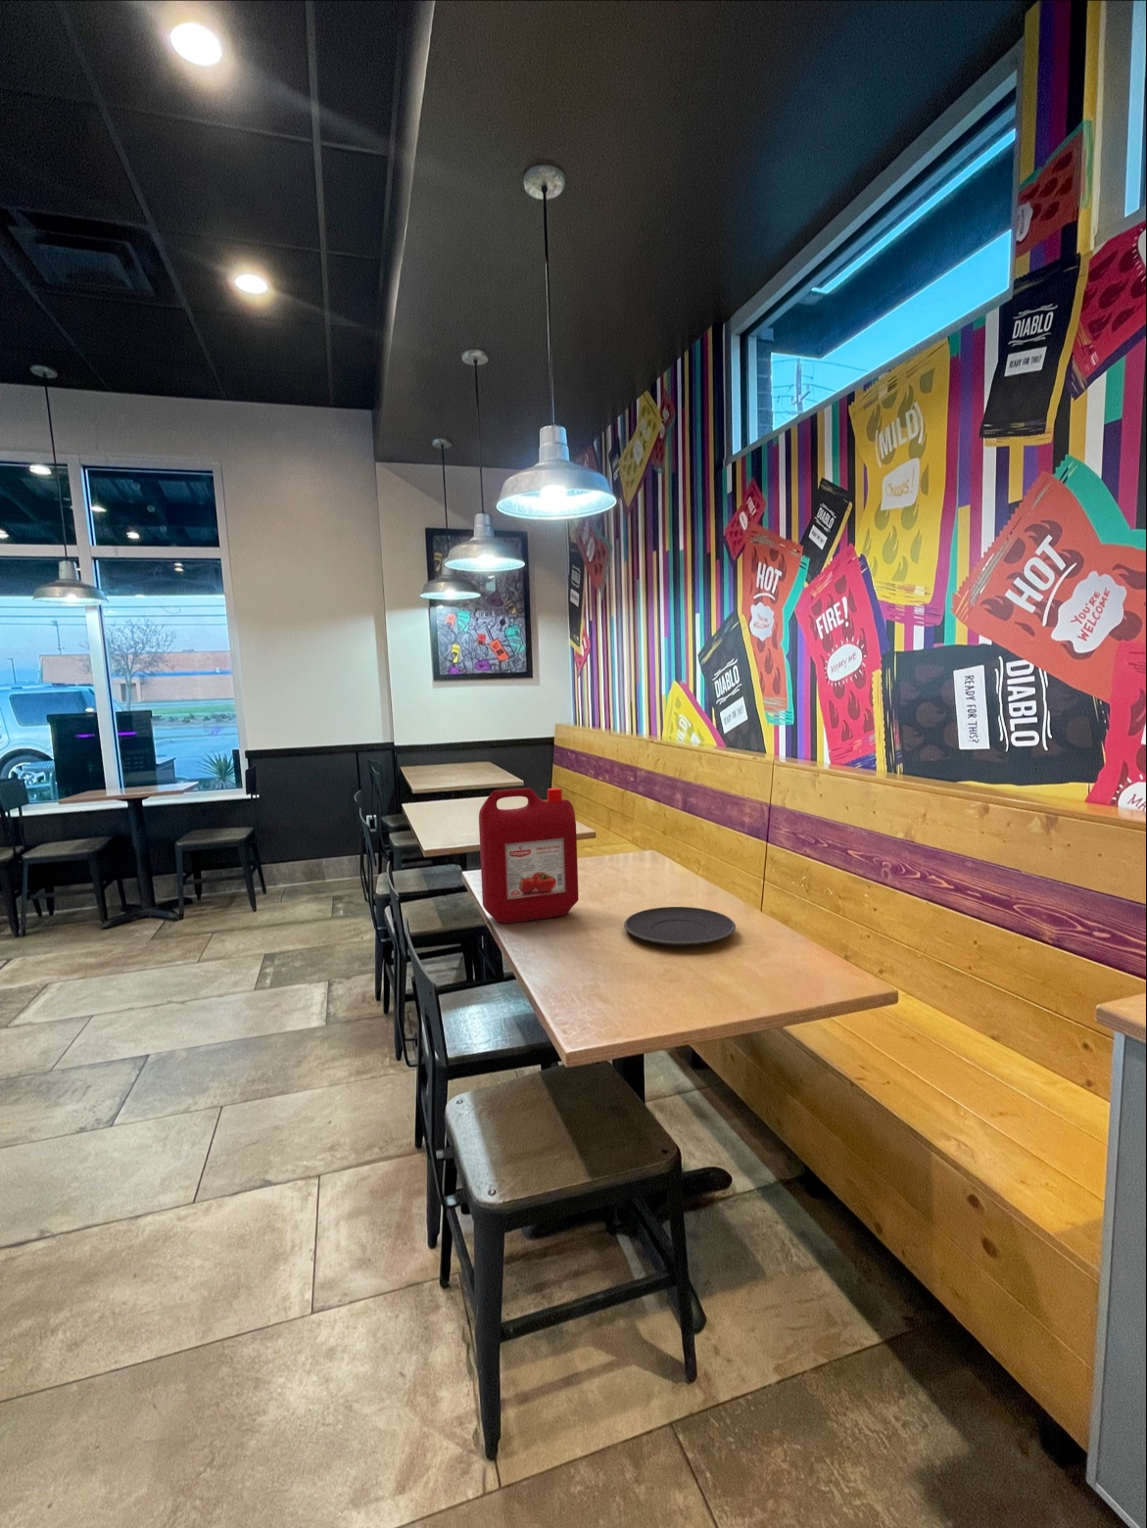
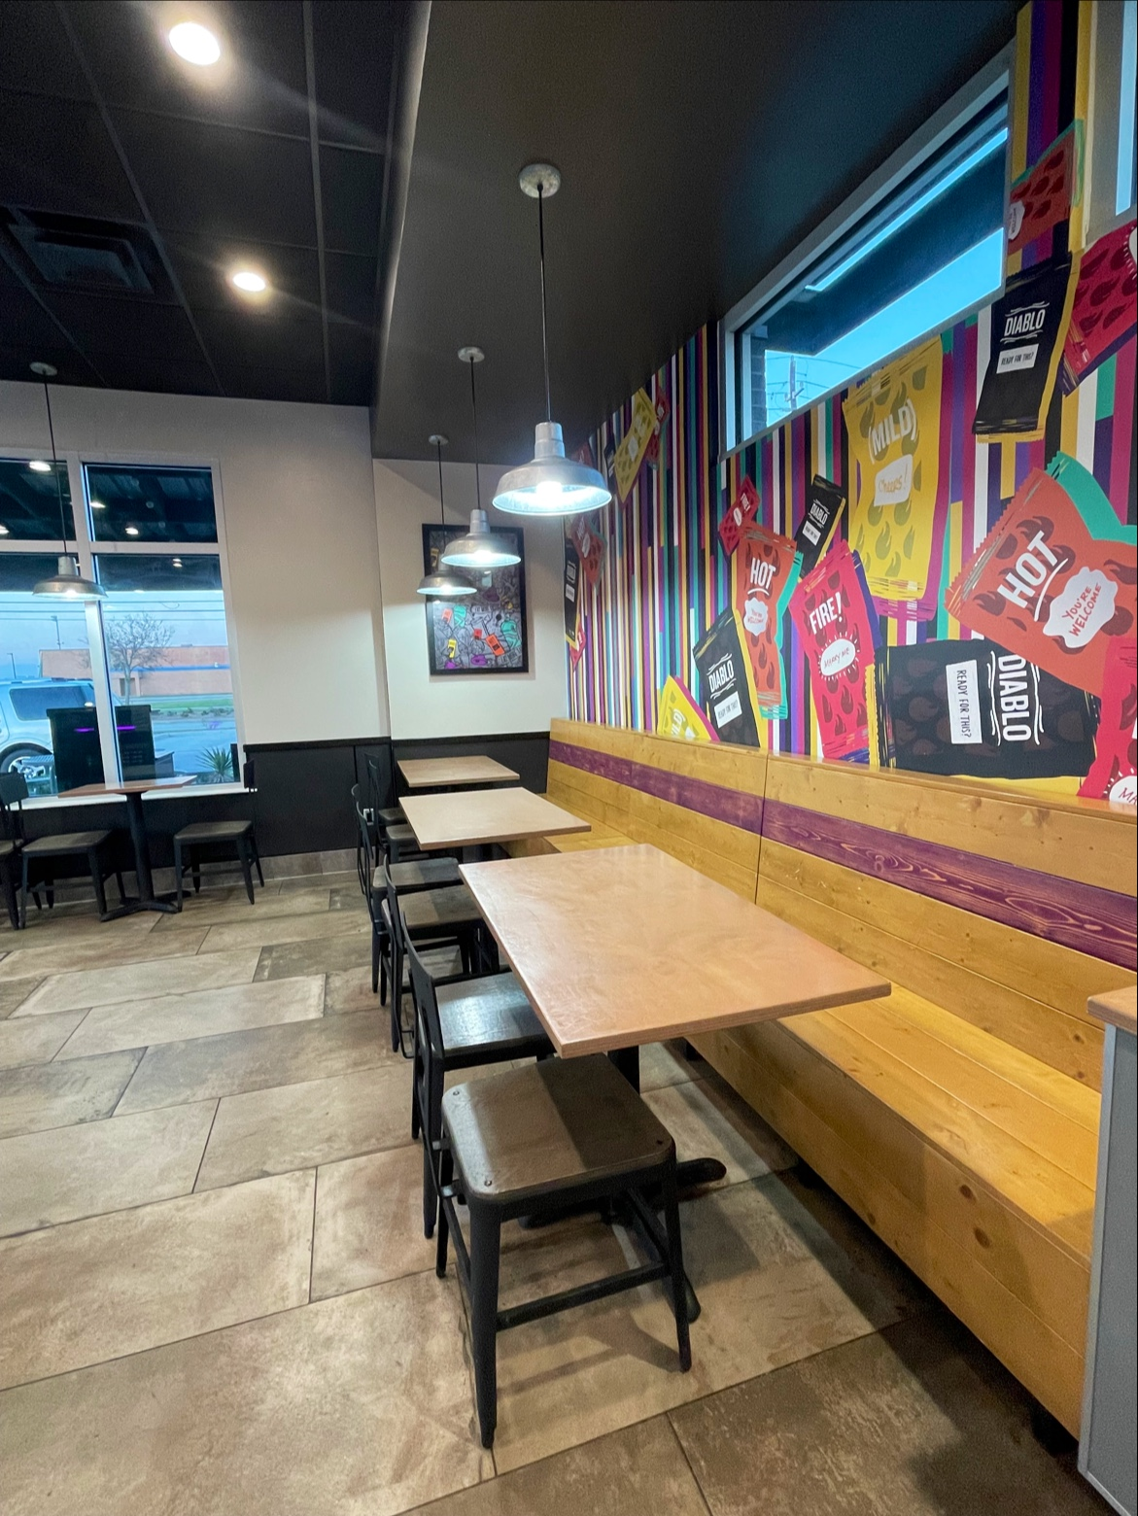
- ketchup jug [478,788,580,924]
- plate [623,906,736,947]
